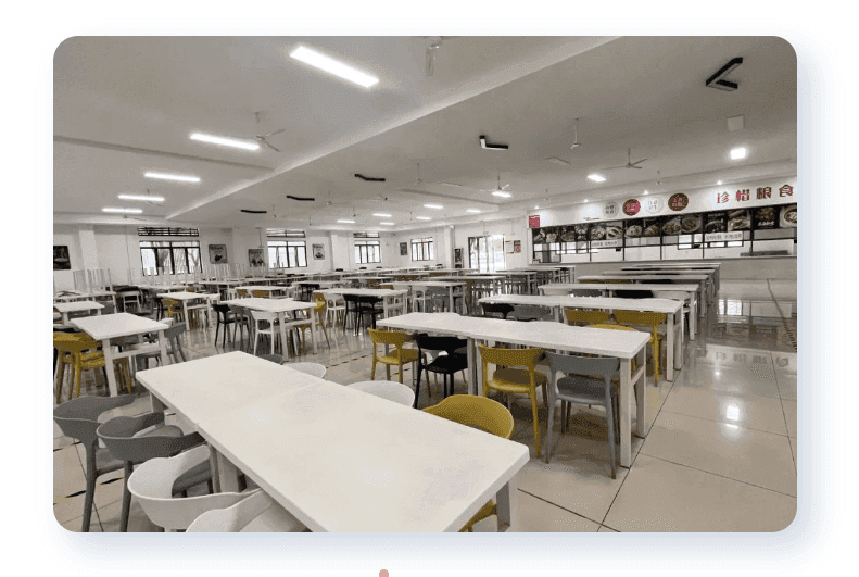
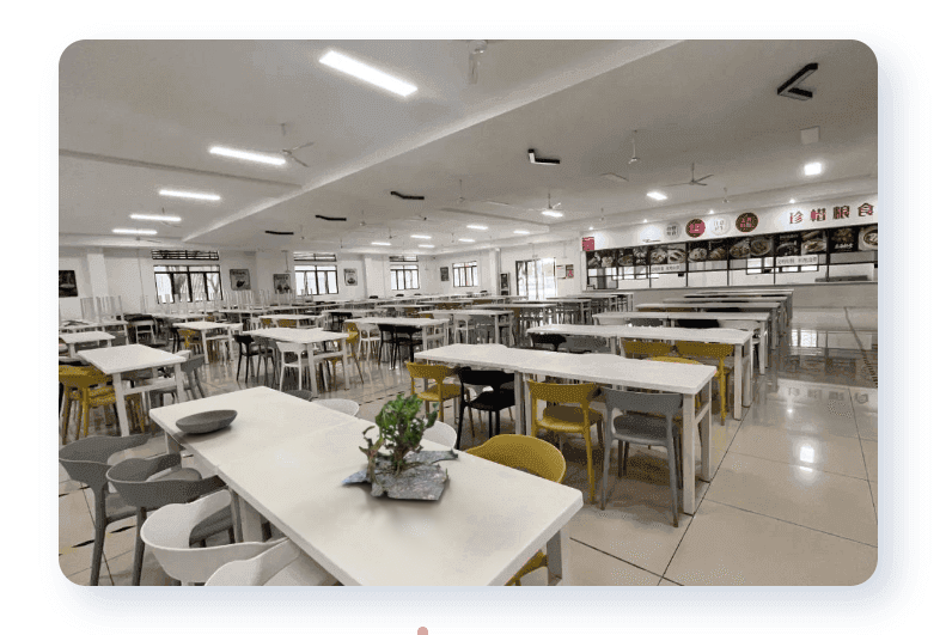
+ bowl [175,409,239,434]
+ plant [341,392,459,501]
